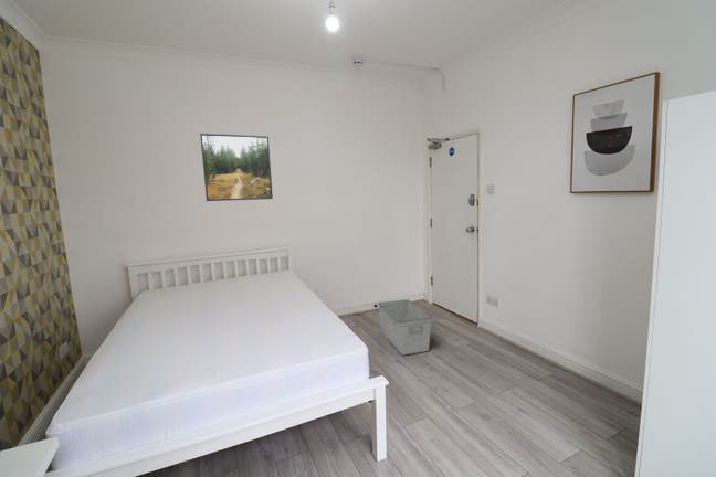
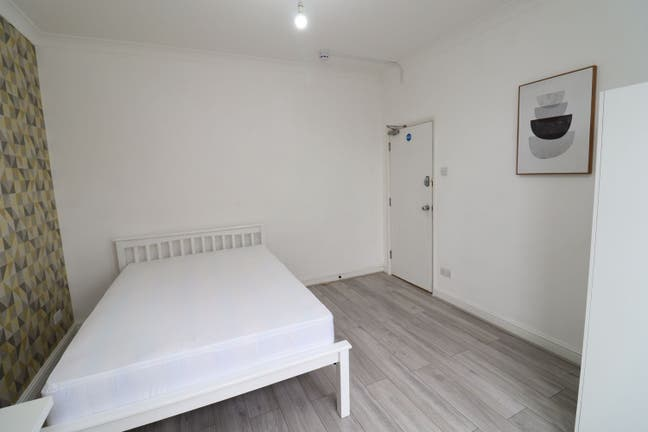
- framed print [199,132,274,202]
- storage bin [377,298,433,357]
